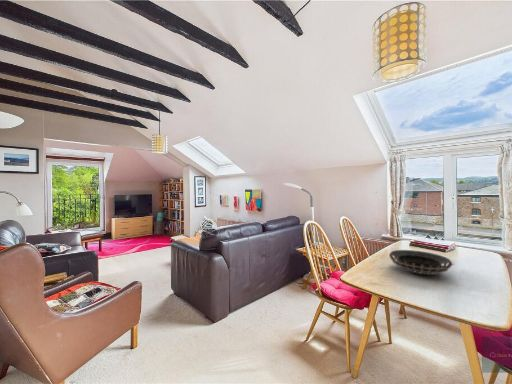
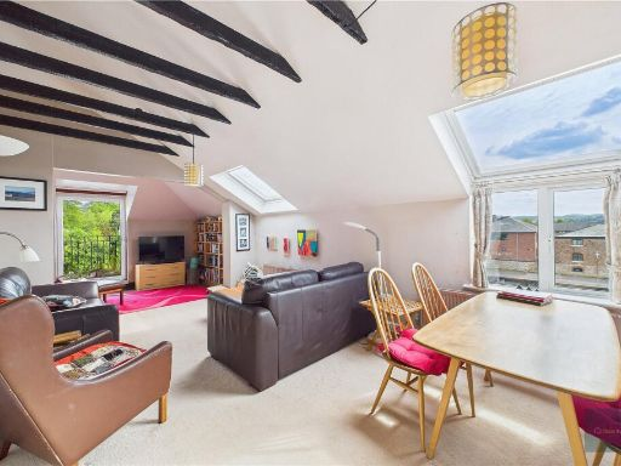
- decorative bowl [388,249,455,275]
